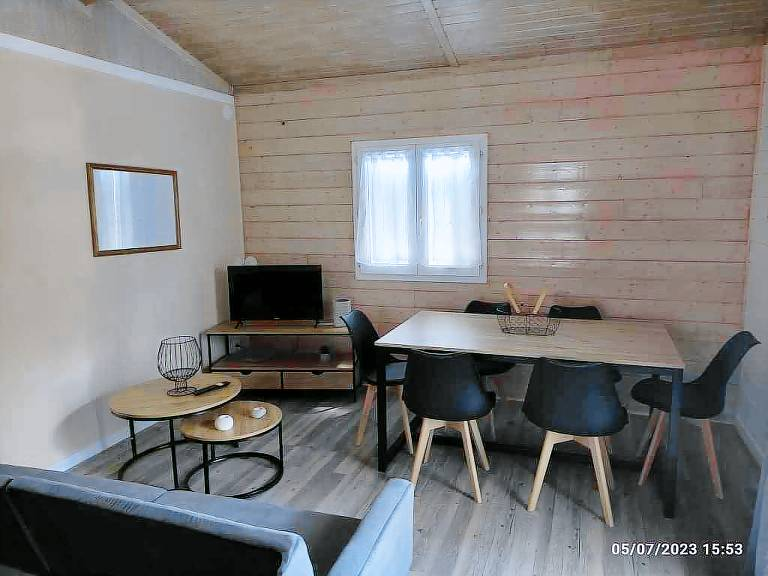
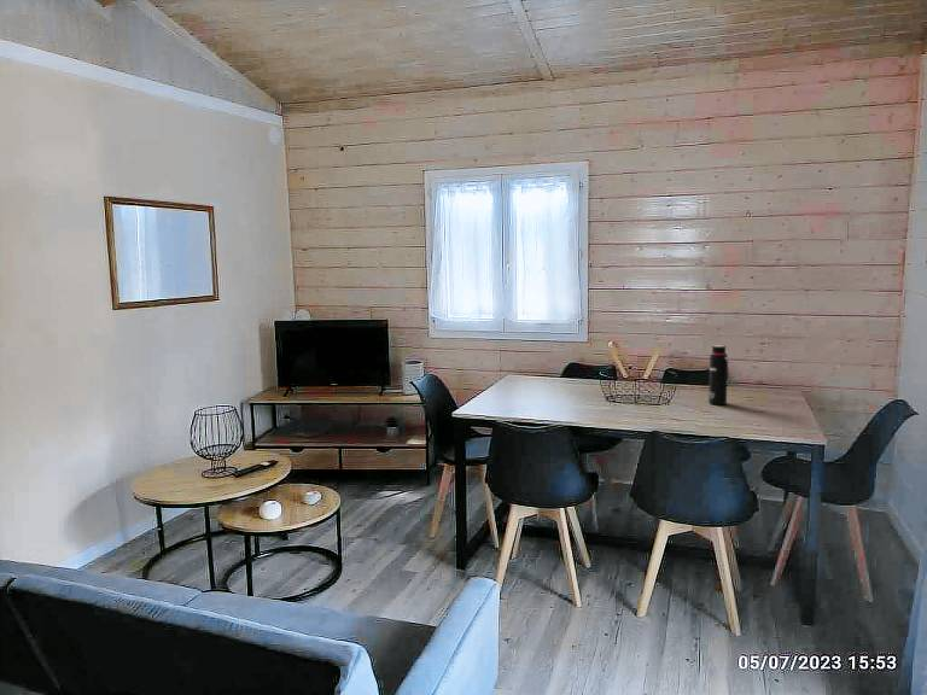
+ water bottle [707,344,729,405]
